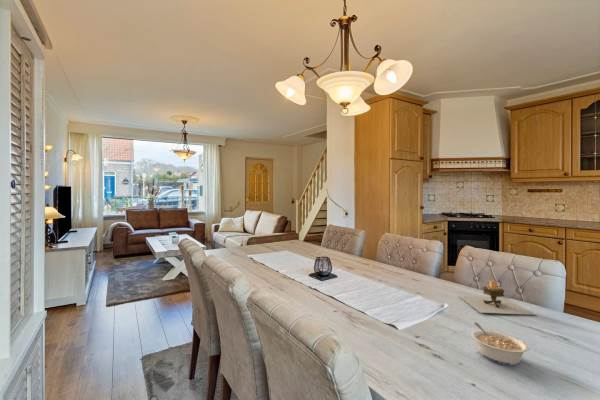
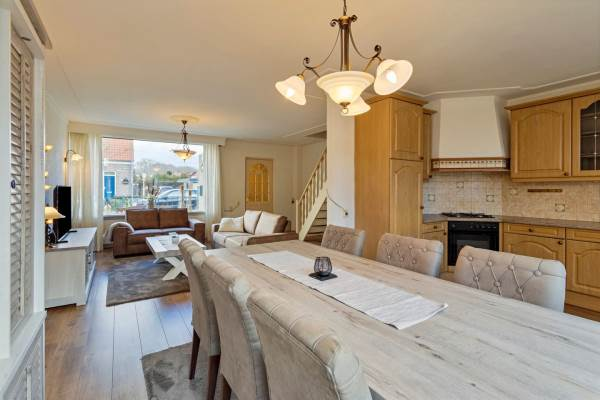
- candle [458,279,537,316]
- legume [470,322,530,366]
